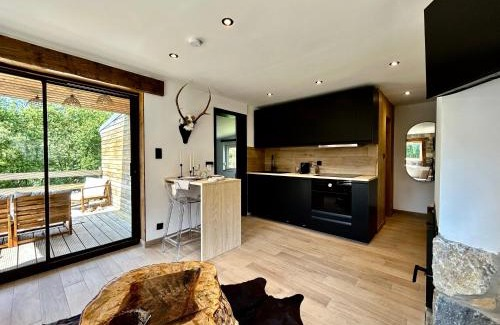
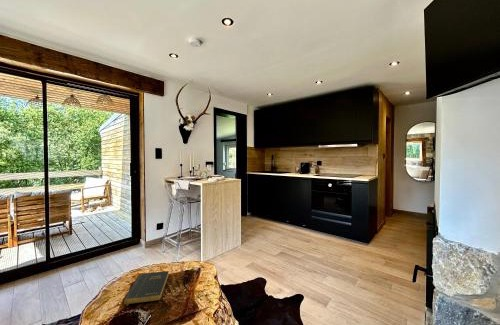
+ book [123,270,170,307]
